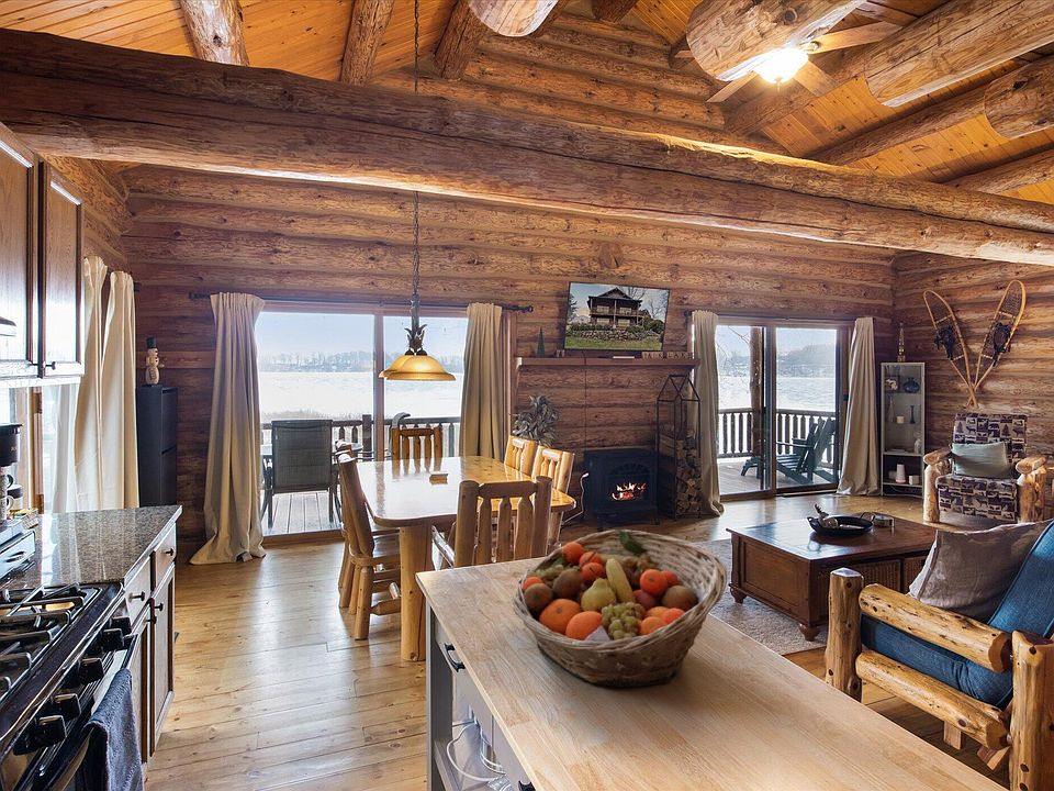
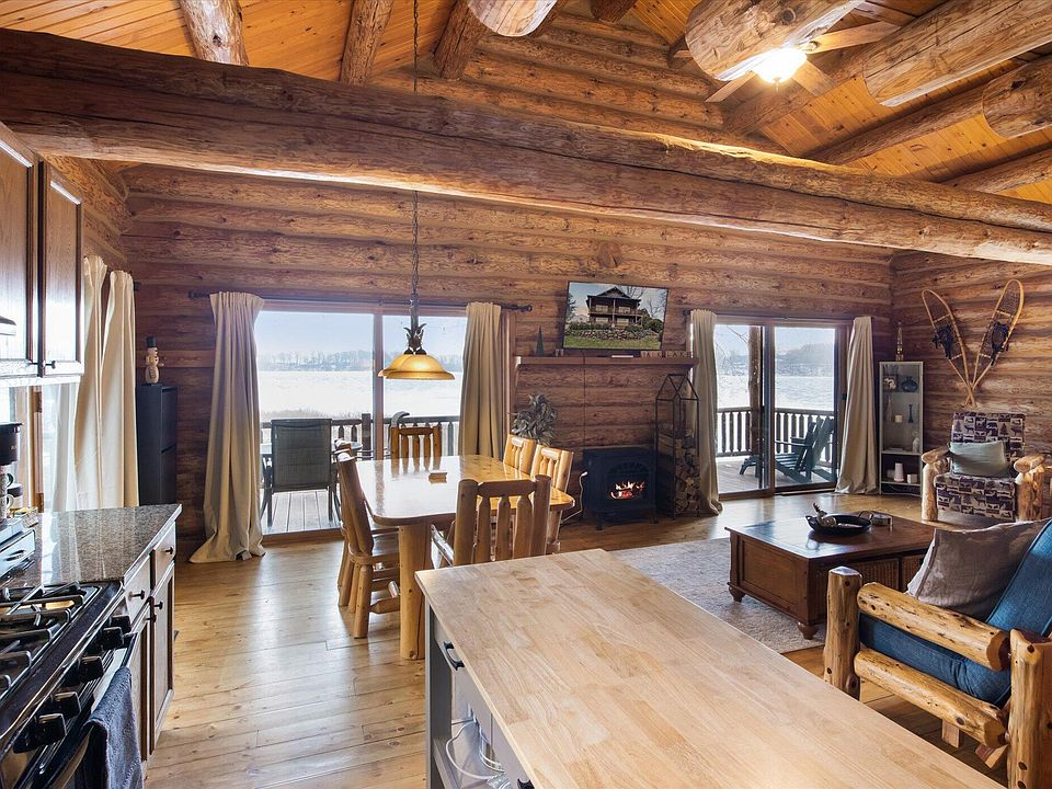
- fruit basket [511,528,728,688]
